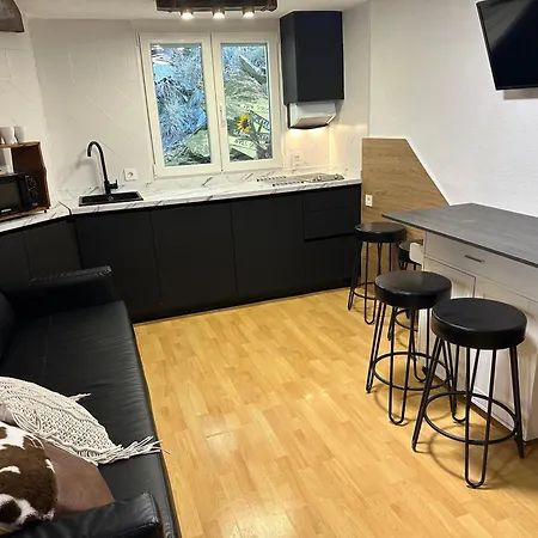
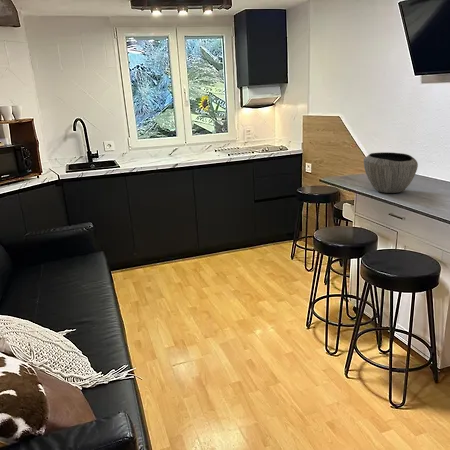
+ bowl [363,151,419,194]
